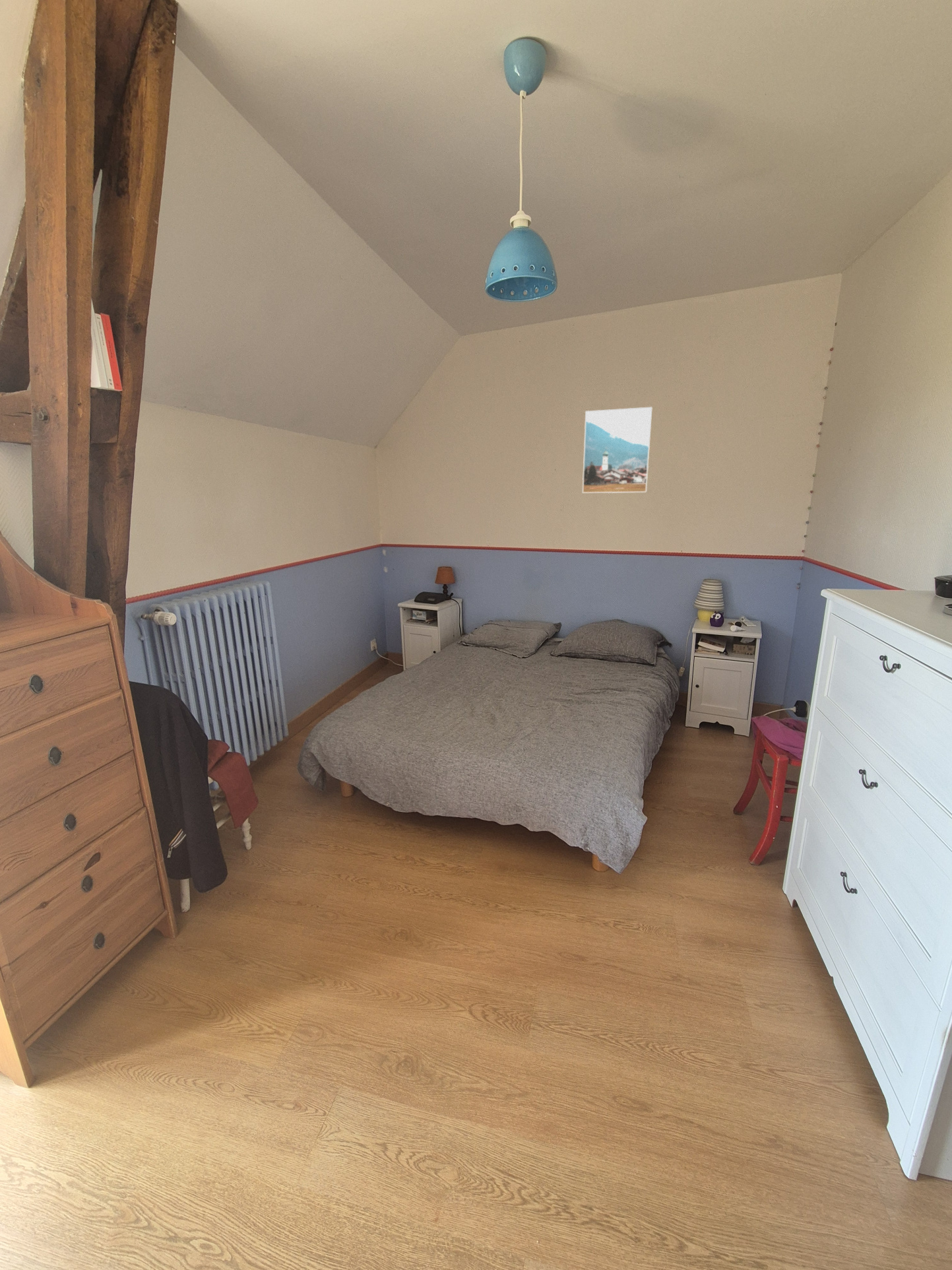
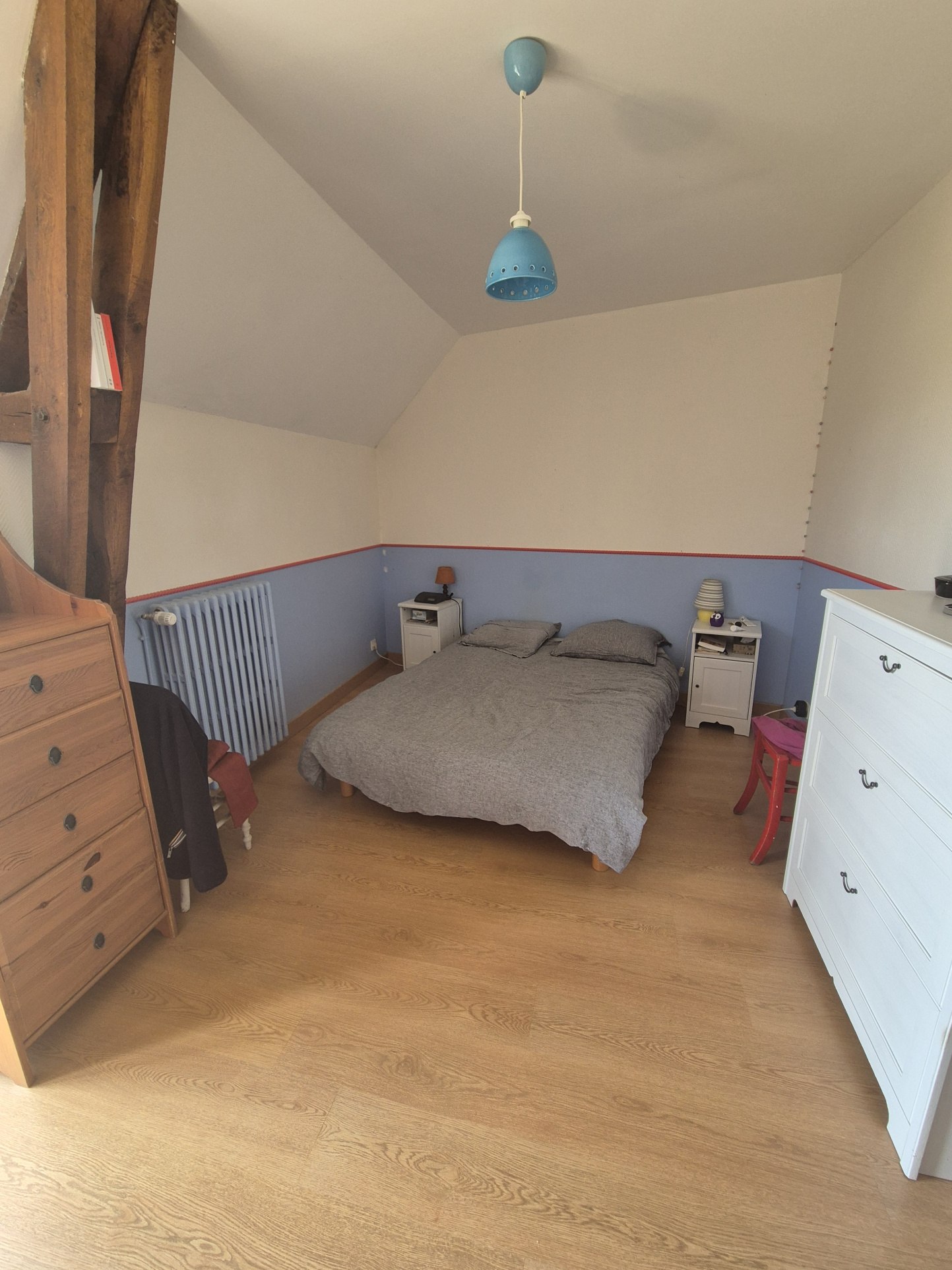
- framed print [582,407,652,494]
